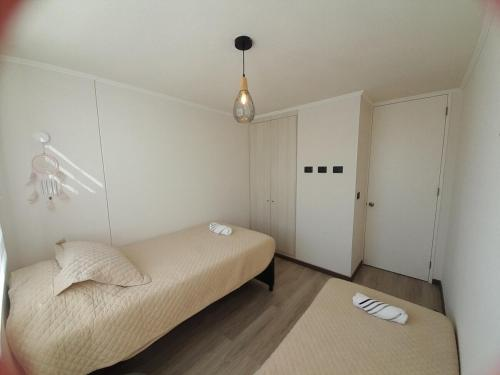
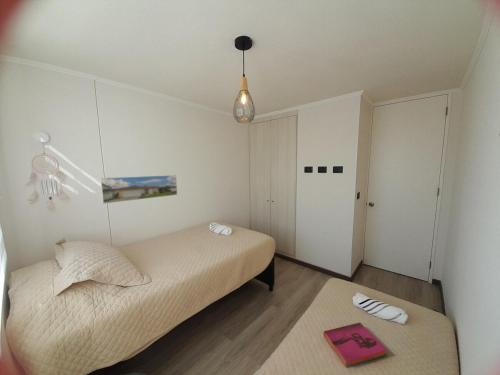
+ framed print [99,174,178,205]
+ hardback book [323,322,388,368]
